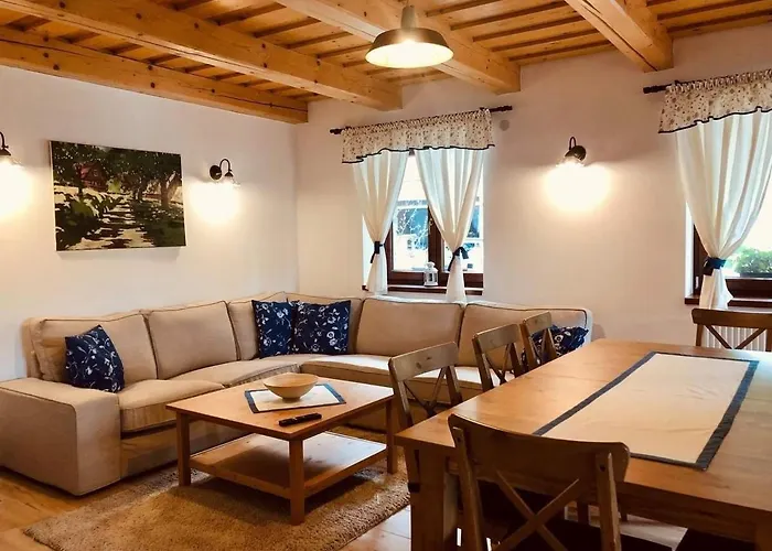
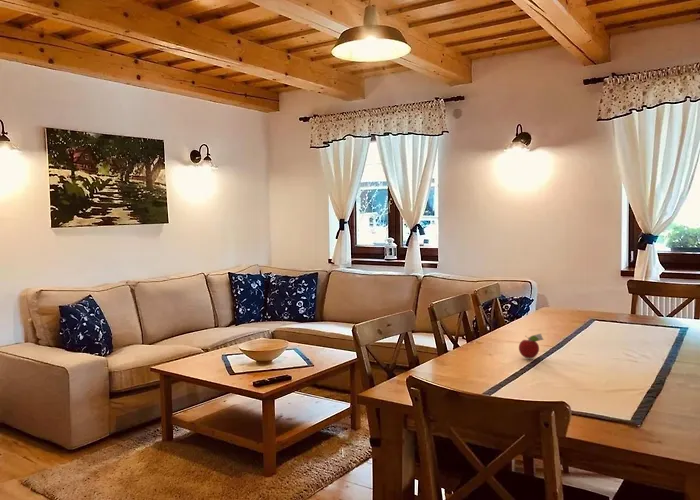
+ fruit [518,333,545,359]
